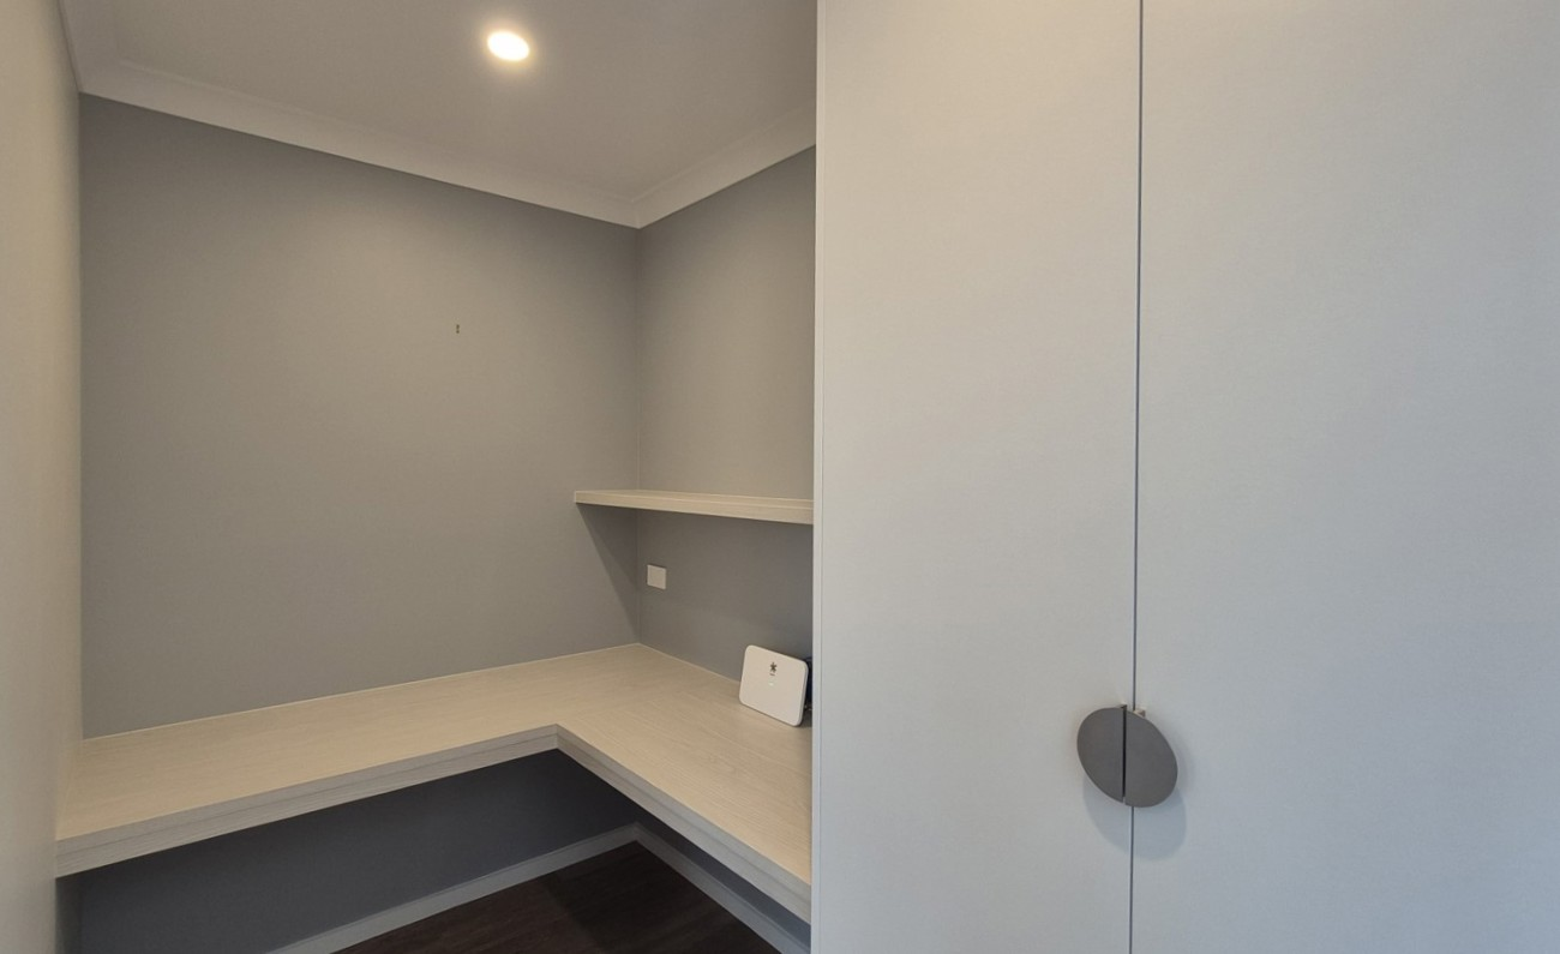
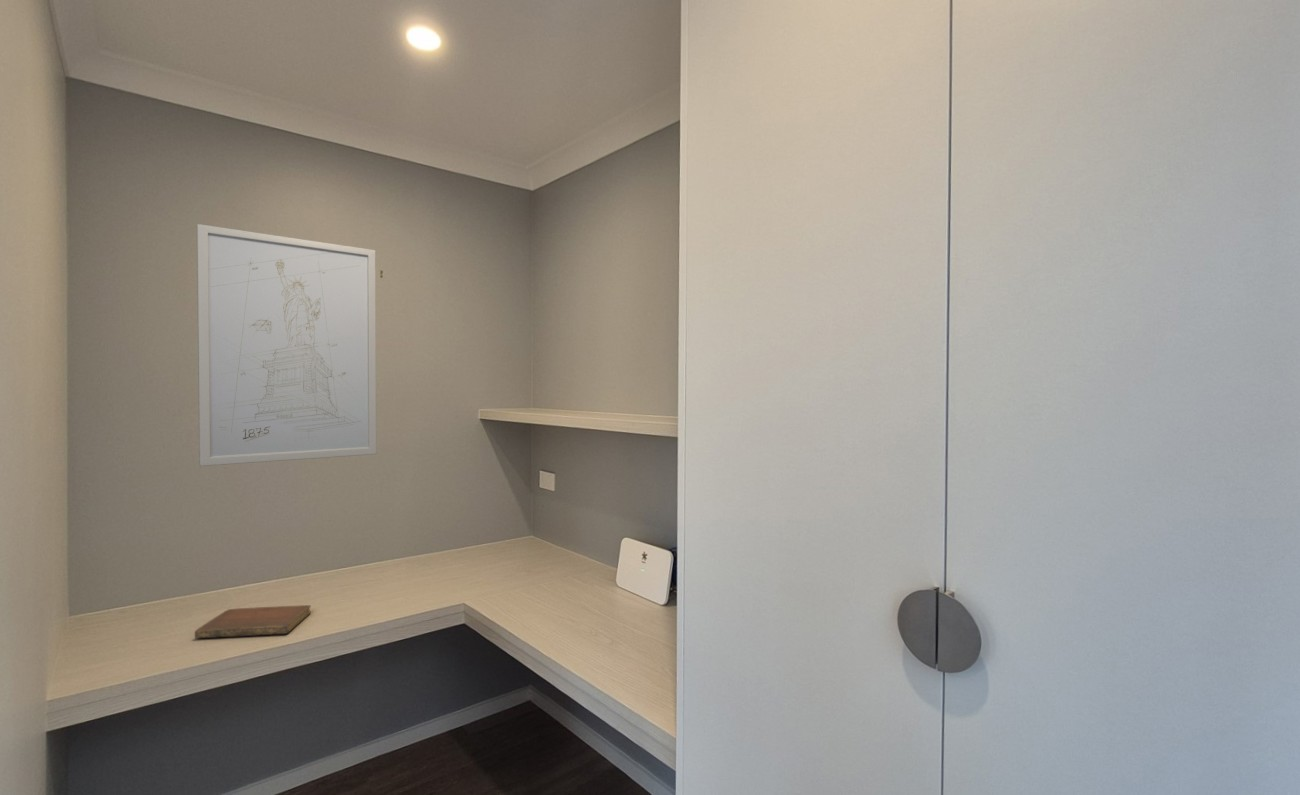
+ notebook [194,604,312,640]
+ wall art [196,223,378,467]
